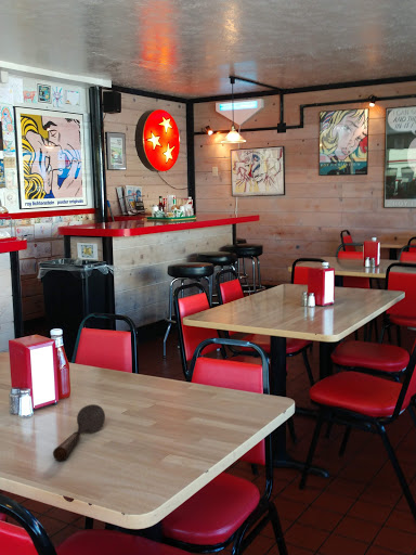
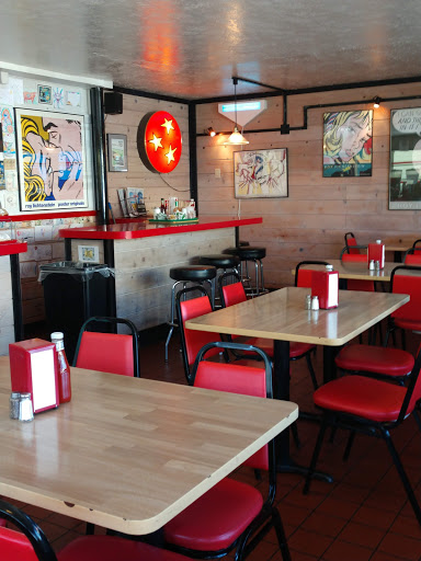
- spoon [52,403,106,462]
